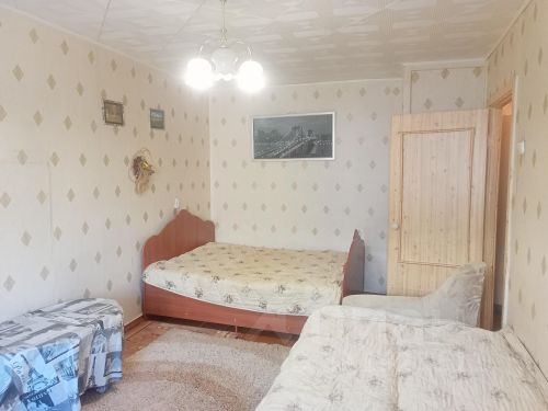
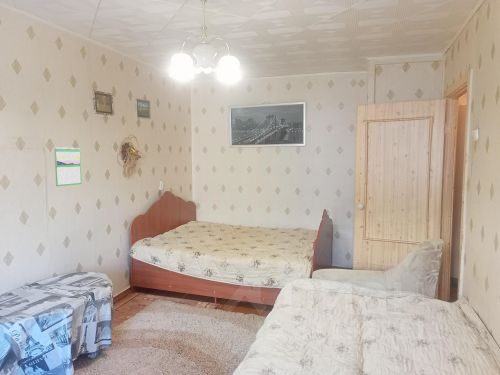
+ calendar [53,146,83,187]
